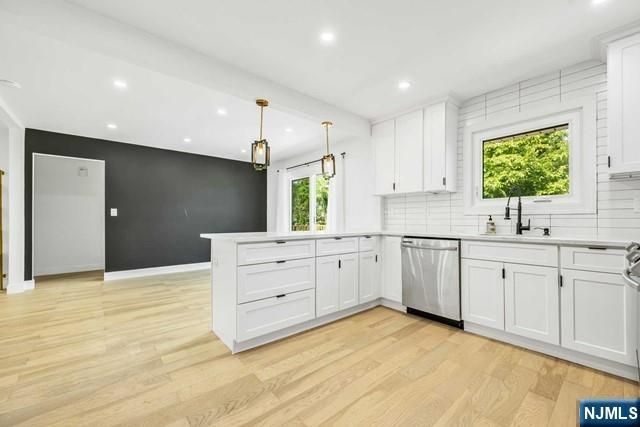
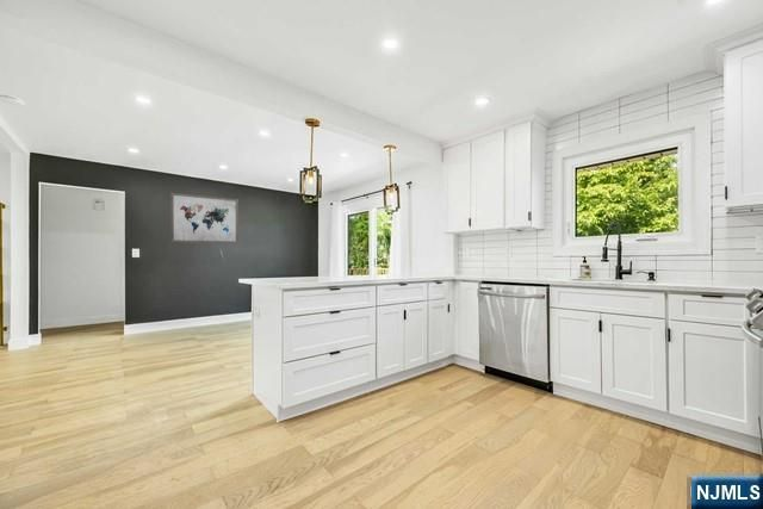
+ wall art [169,192,240,244]
